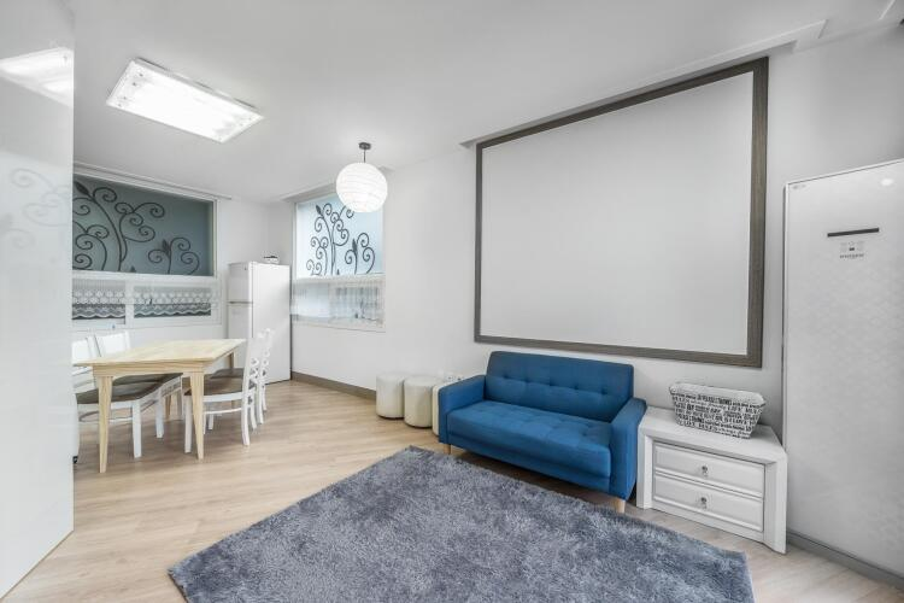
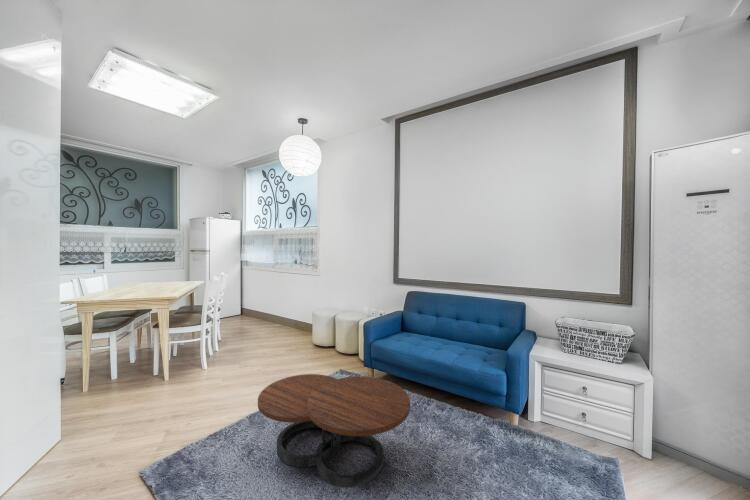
+ coffee table [257,373,411,488]
